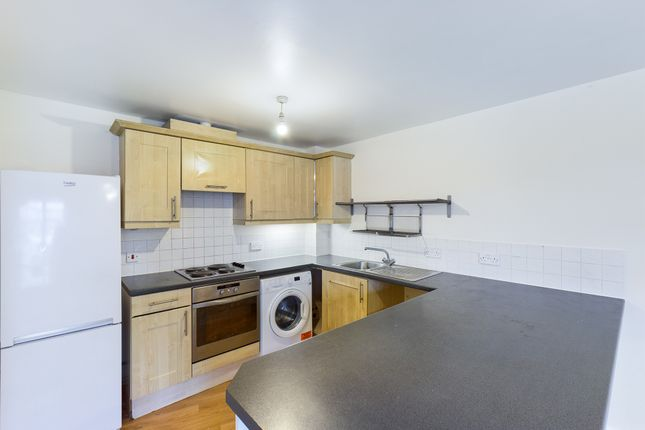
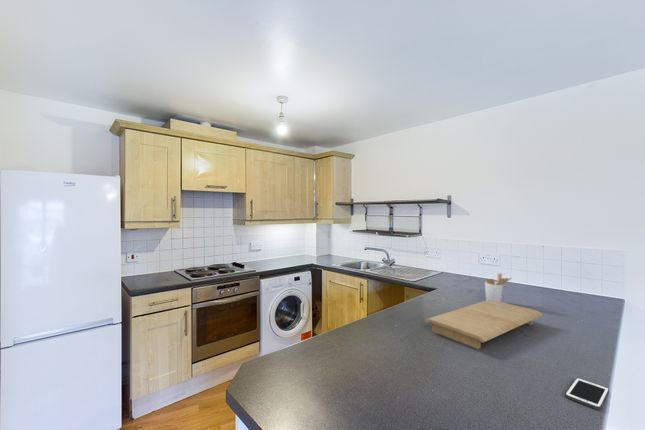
+ utensil holder [484,272,513,302]
+ cutting board [424,300,544,350]
+ cell phone [564,377,610,411]
